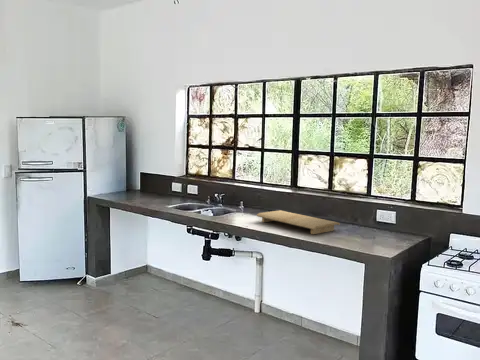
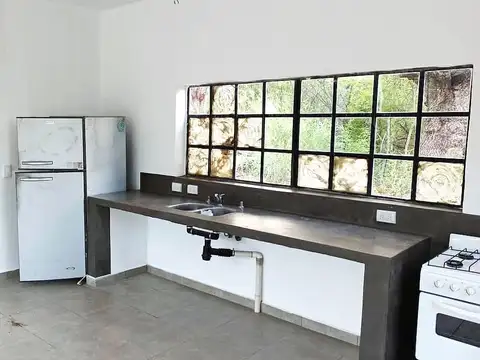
- cutting board [256,209,341,235]
